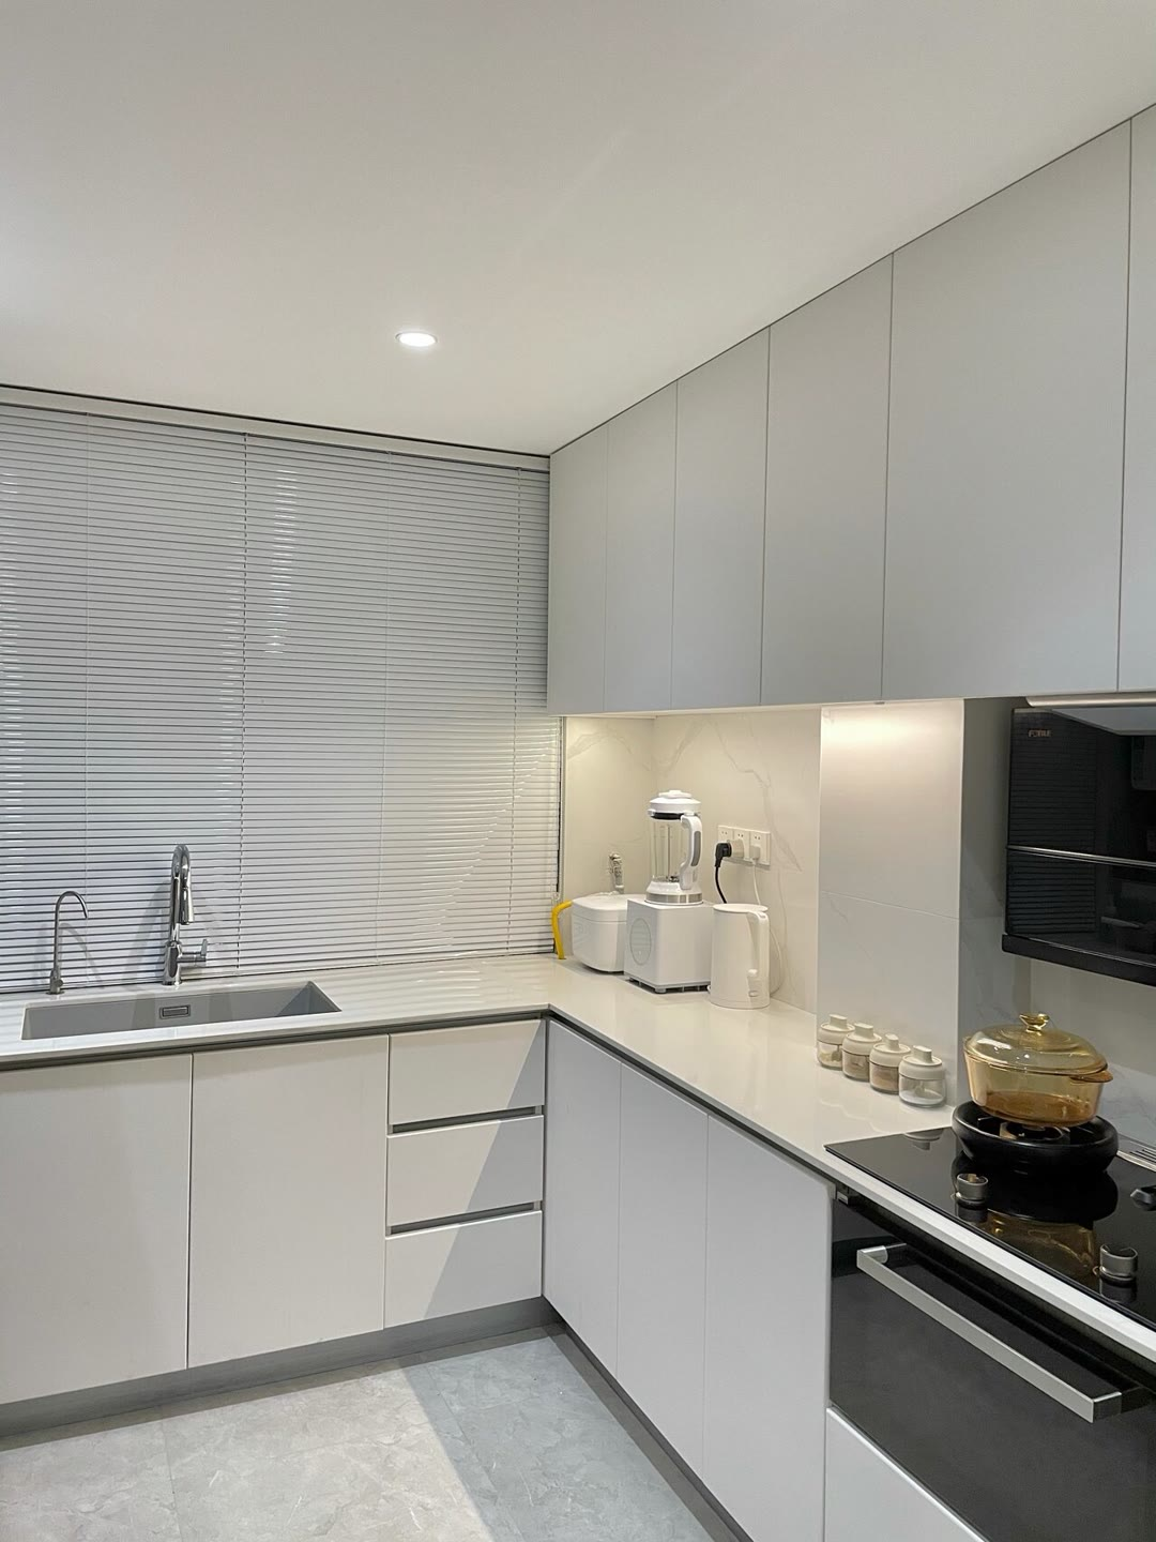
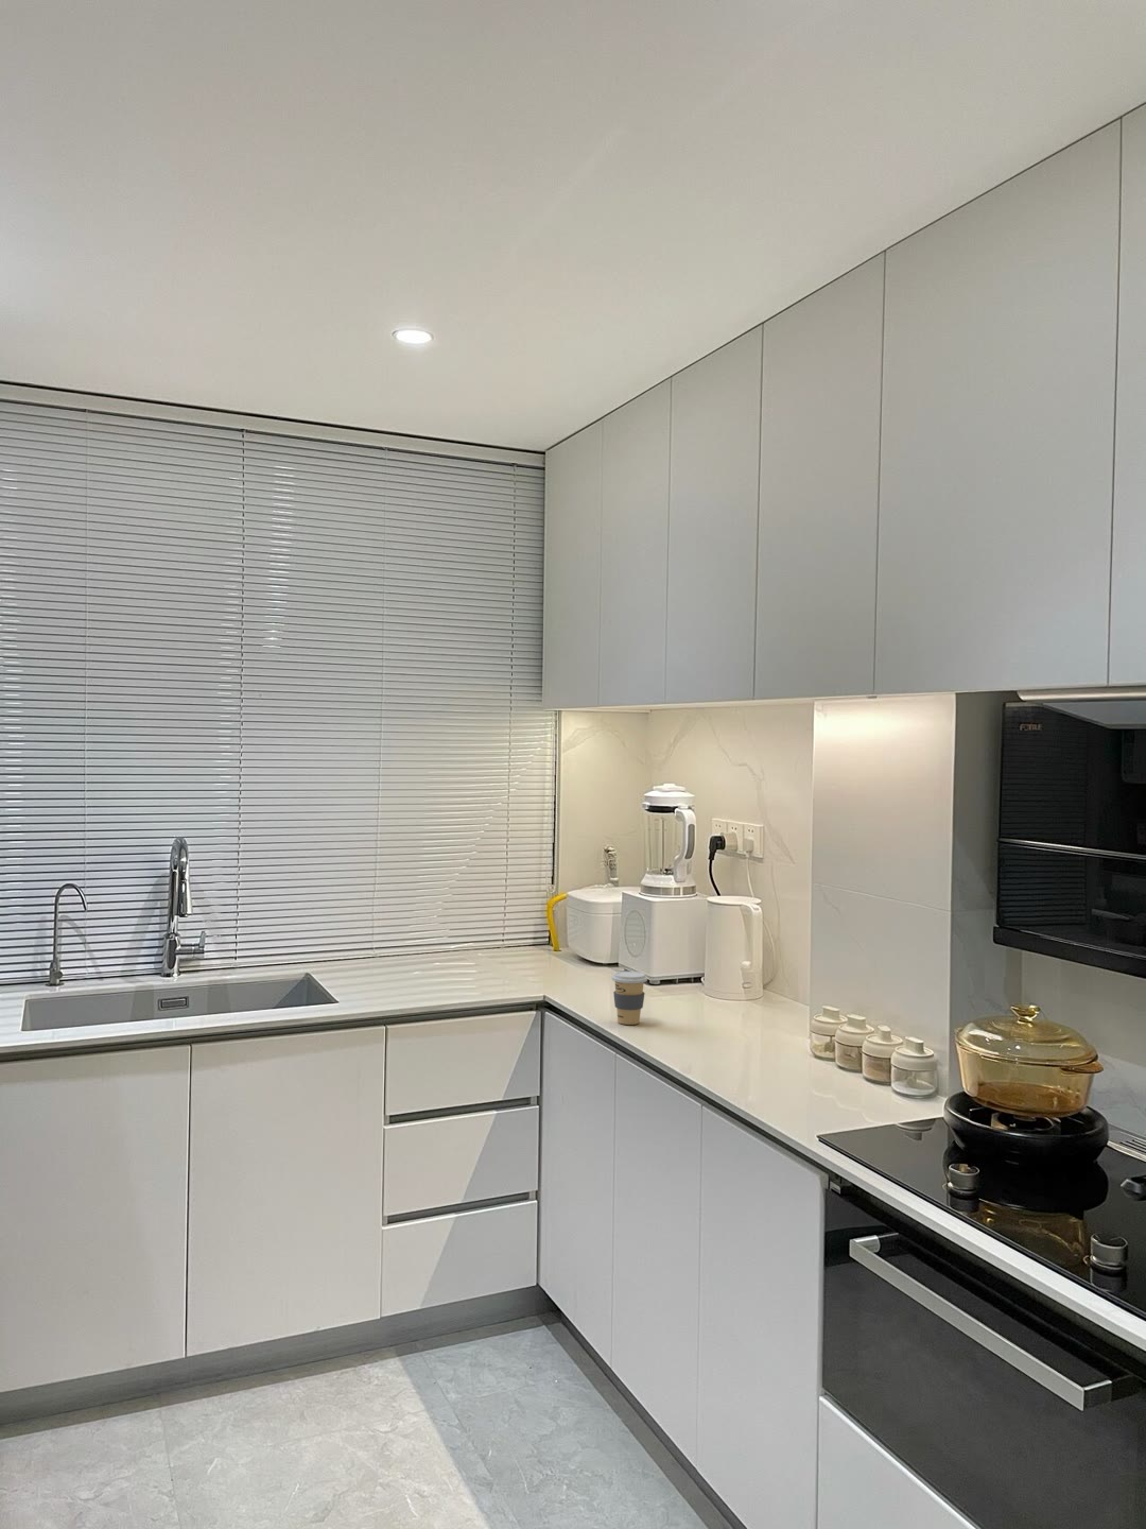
+ coffee cup [610,970,649,1026]
